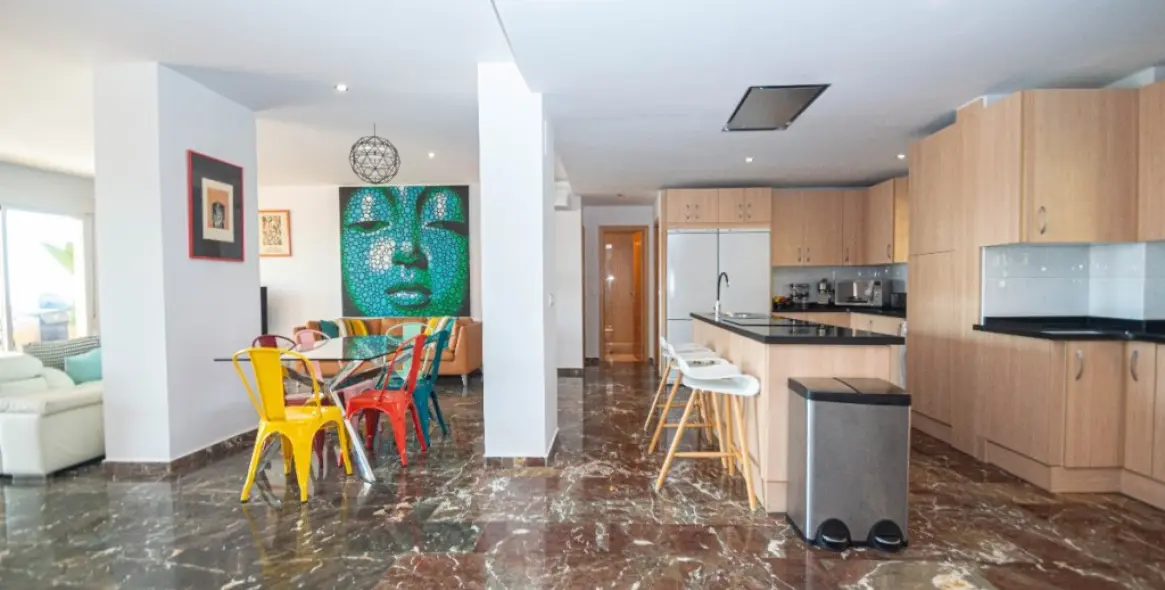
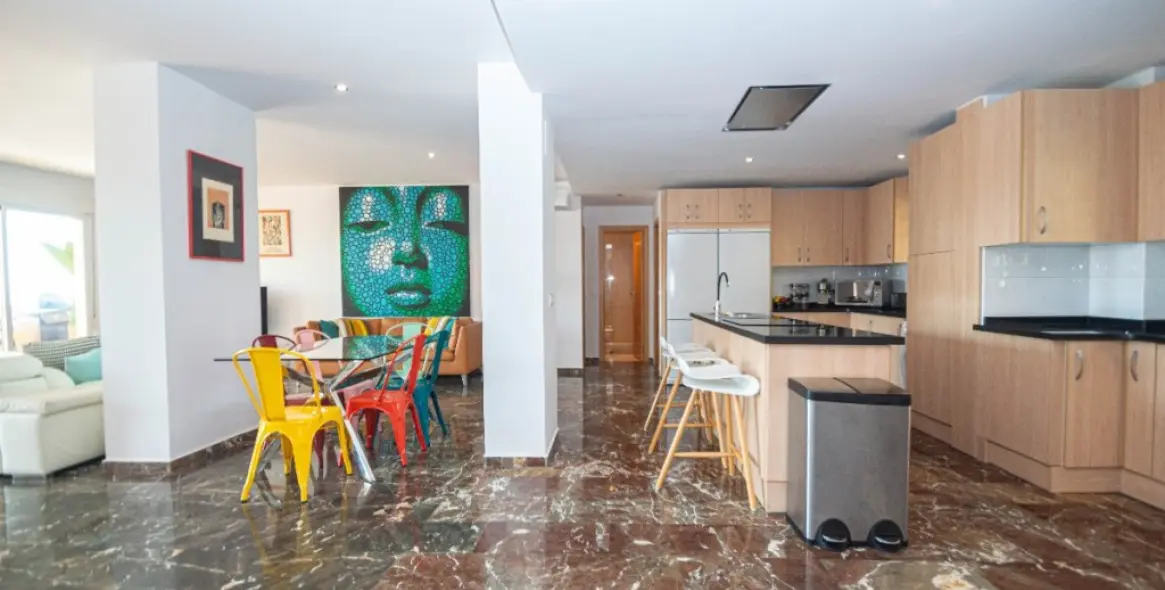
- pendant light [348,122,402,186]
